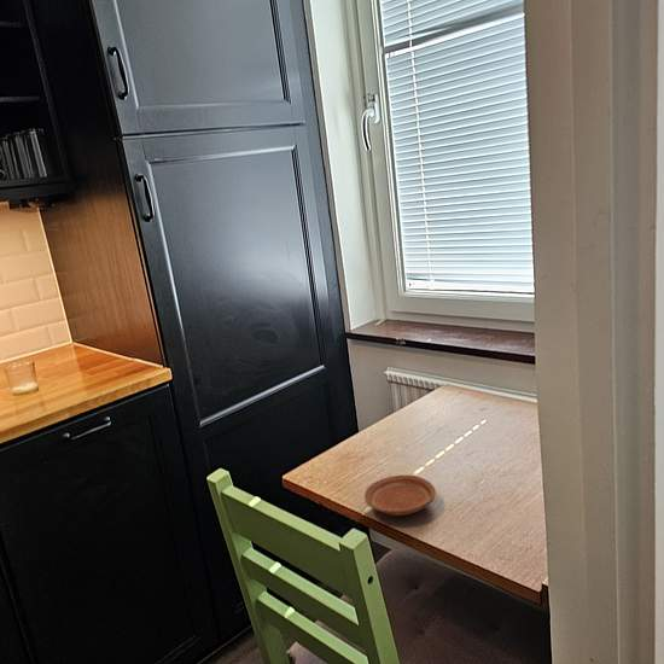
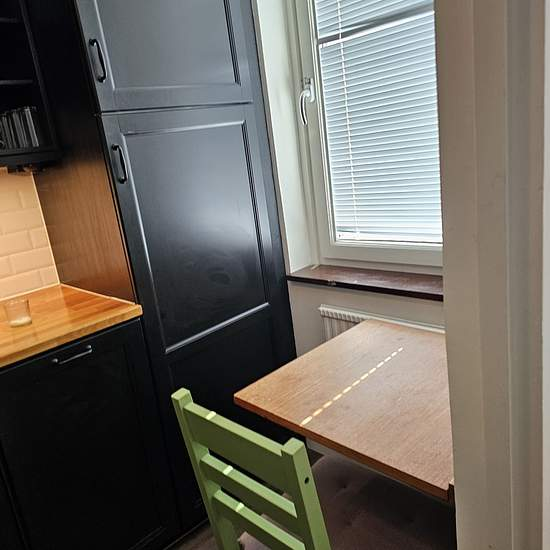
- plate [363,473,437,517]
